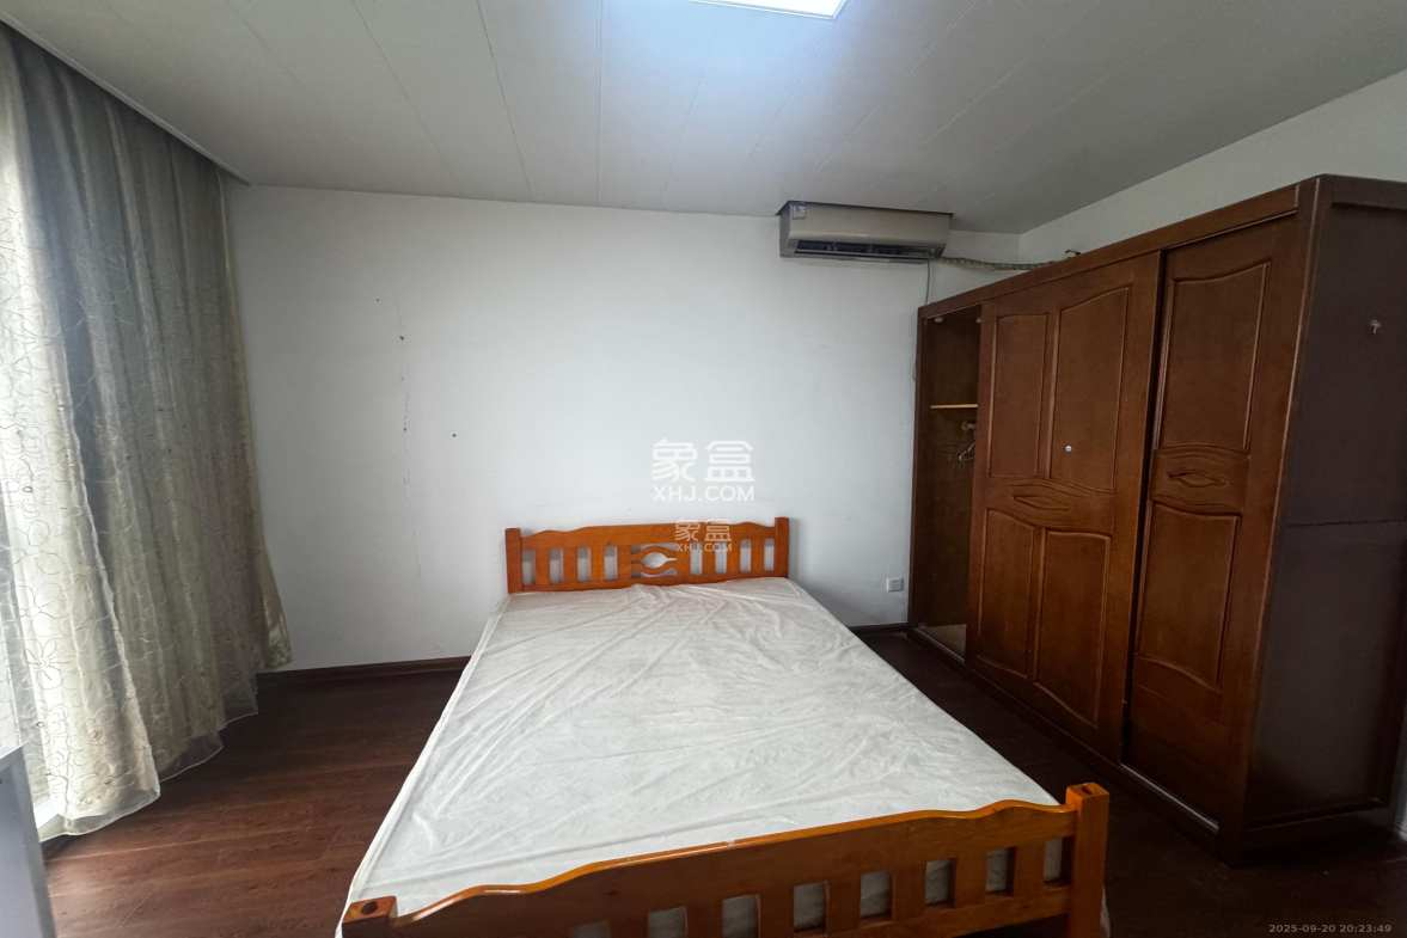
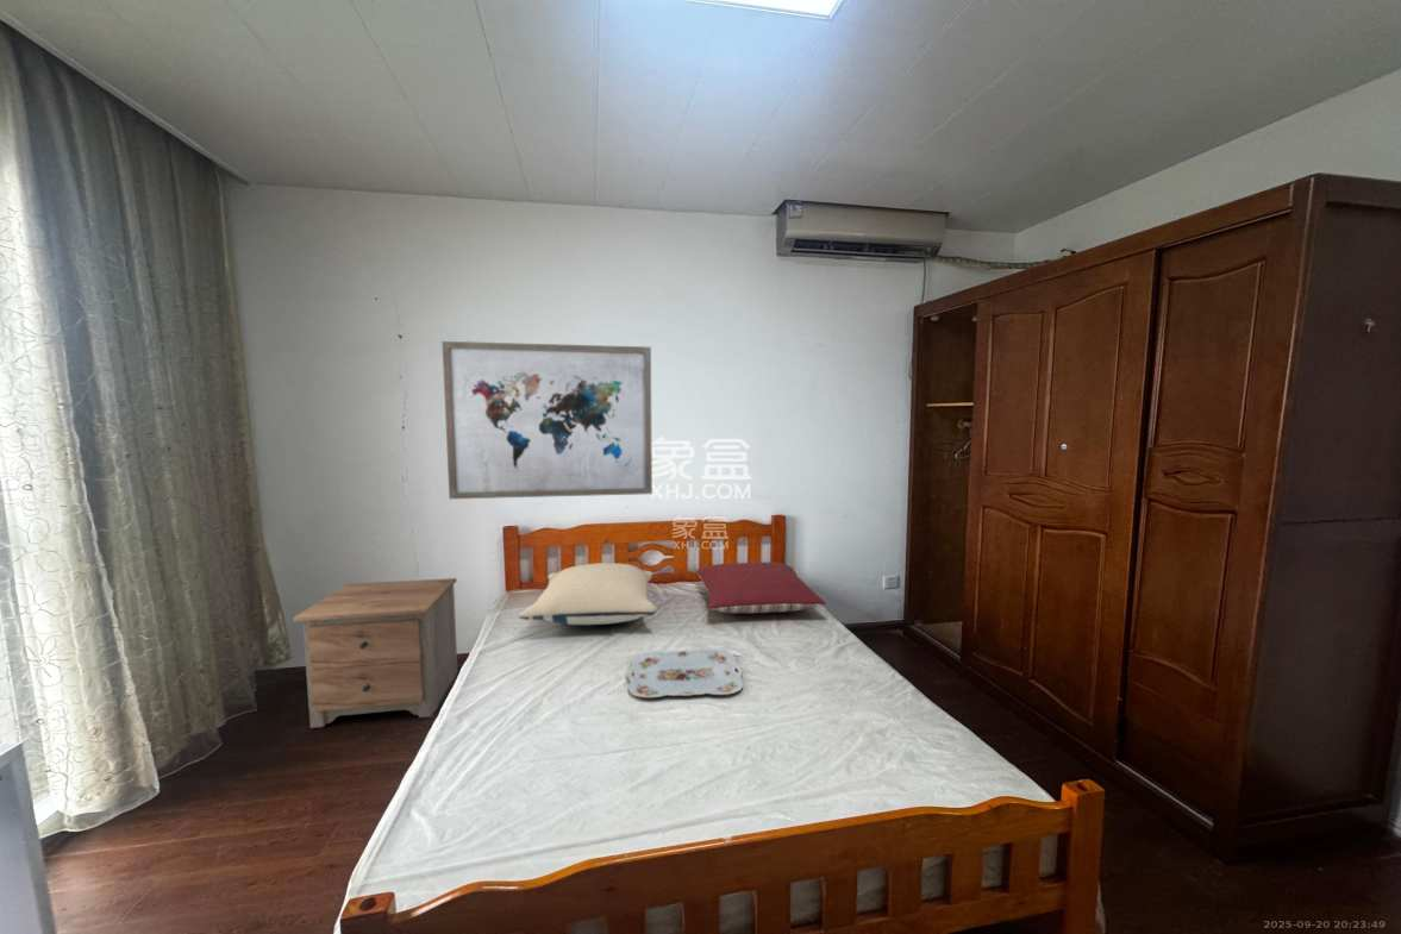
+ serving tray [625,648,744,698]
+ wall art [440,340,653,500]
+ nightstand [292,577,459,729]
+ pillow [695,562,827,614]
+ pillow [518,562,658,627]
